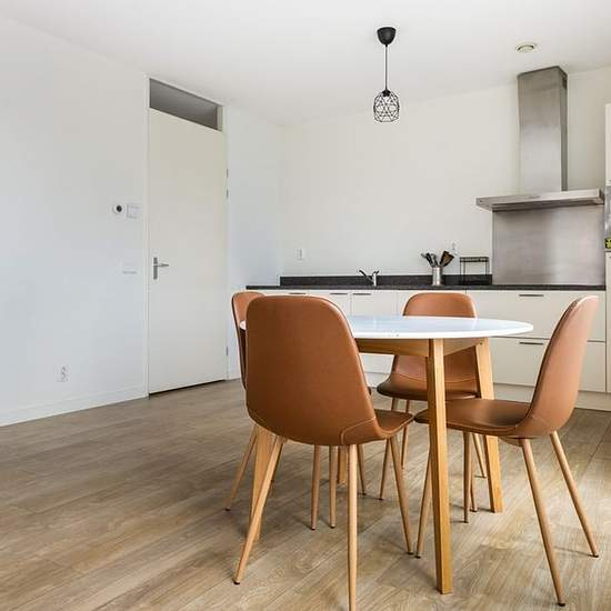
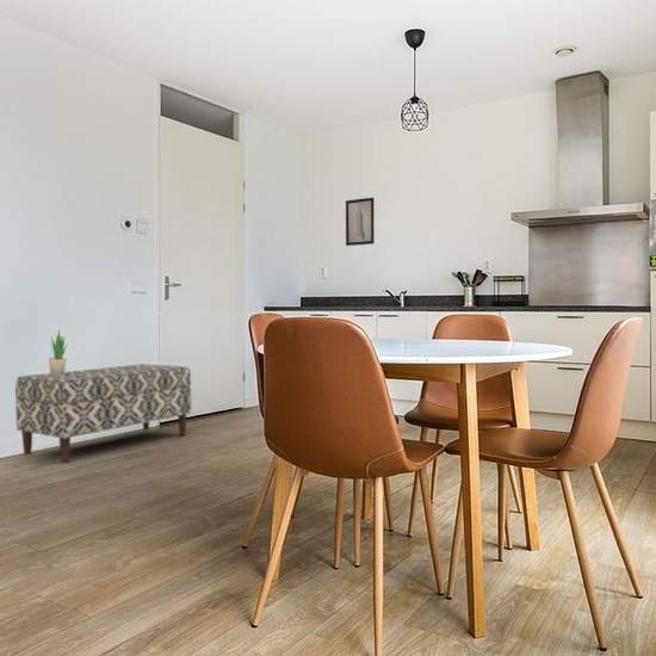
+ wall art [345,197,376,247]
+ potted plant [48,329,69,376]
+ bench [14,363,192,465]
